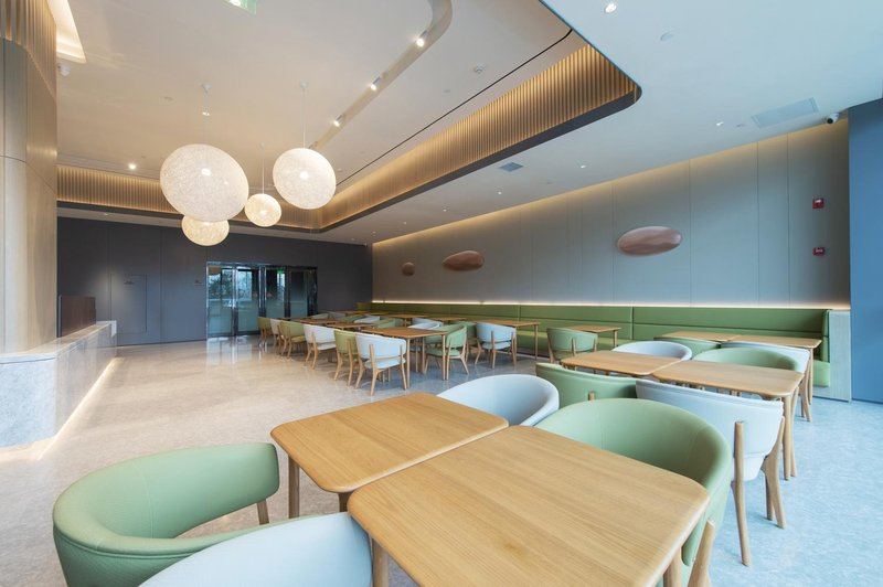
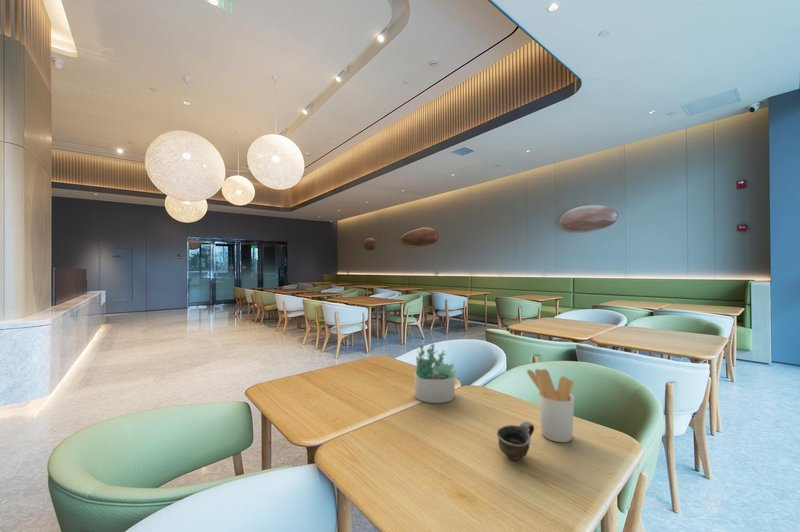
+ succulent plant [414,343,459,404]
+ utensil holder [526,368,575,443]
+ cup [496,420,535,461]
